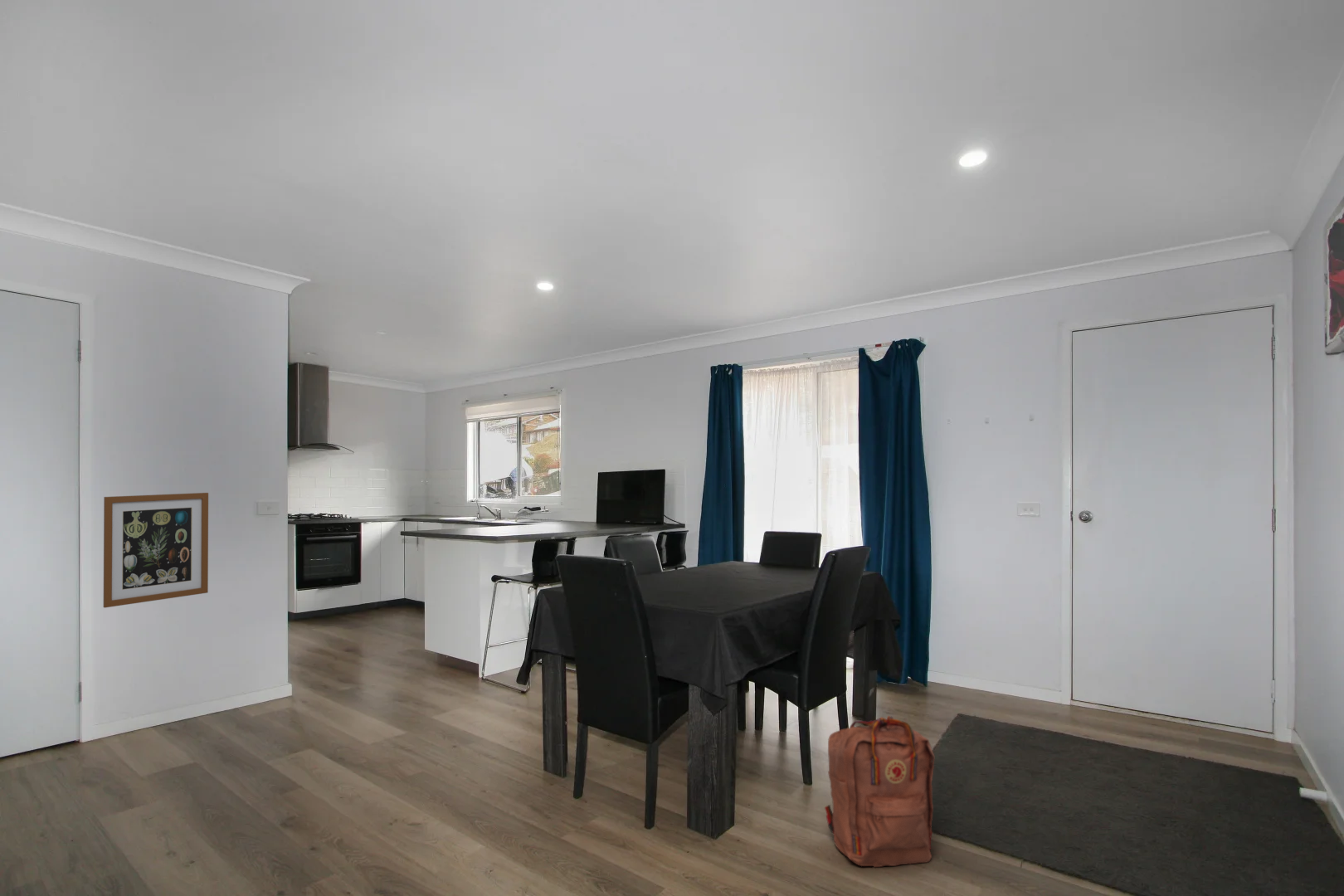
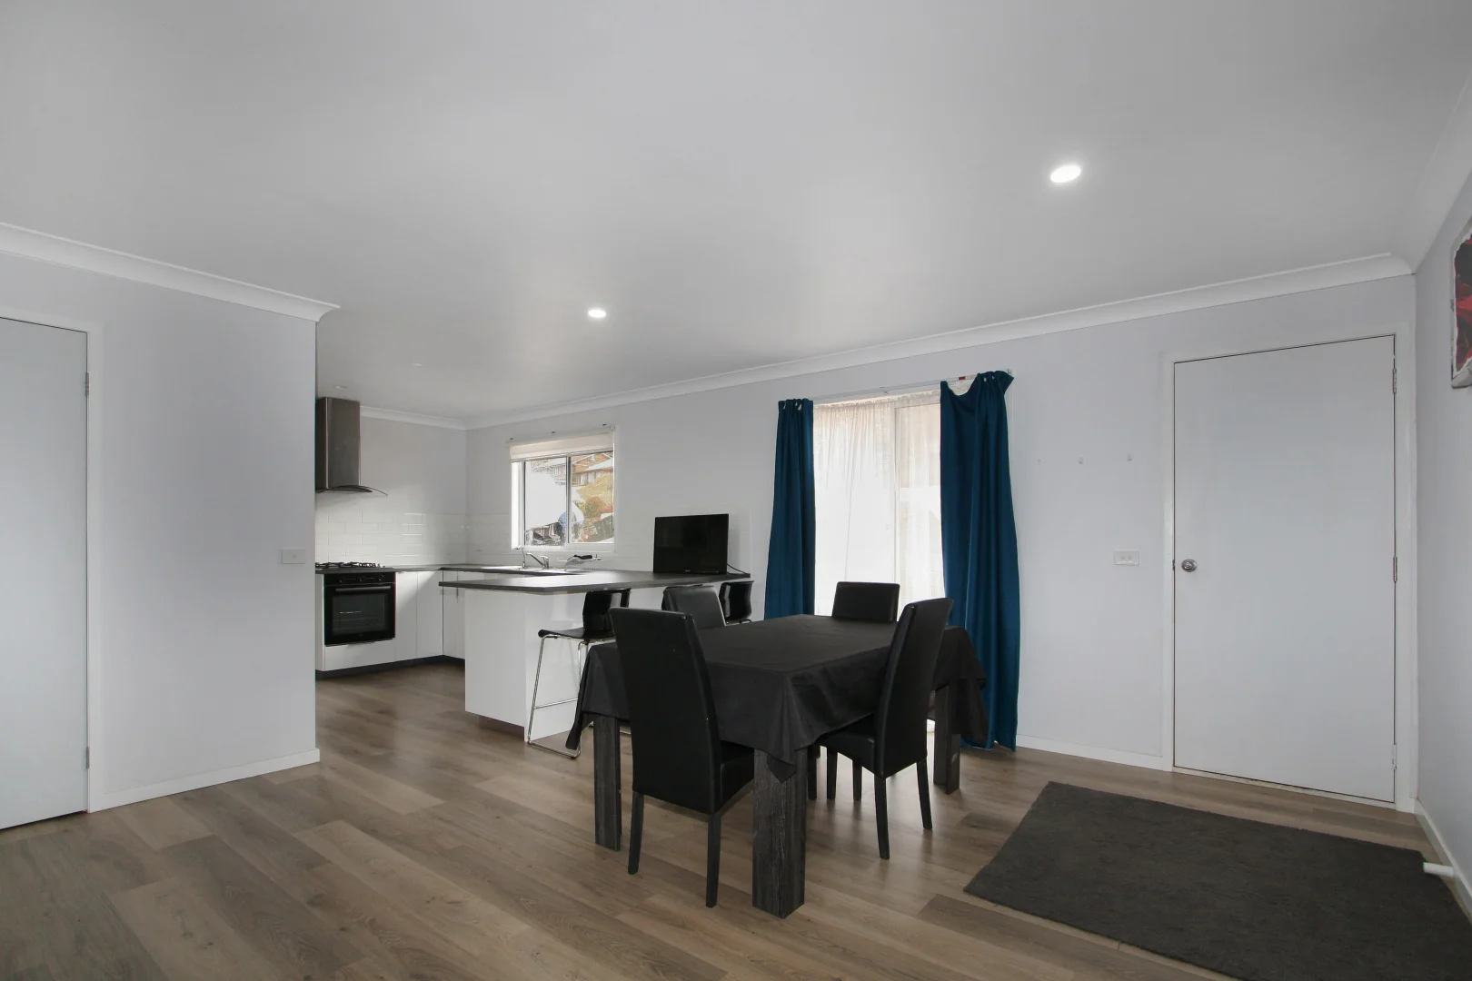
- wall art [103,492,209,608]
- backpack [824,715,936,869]
